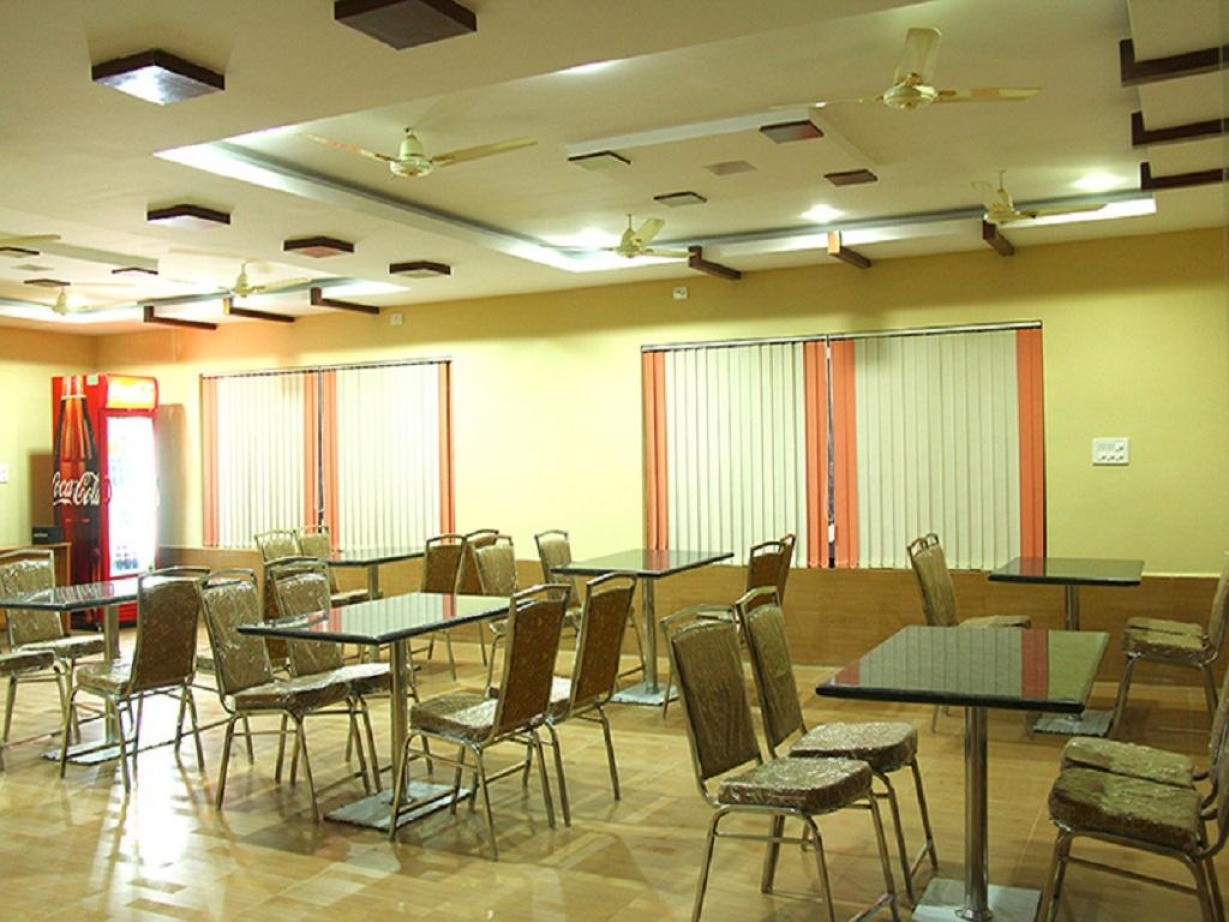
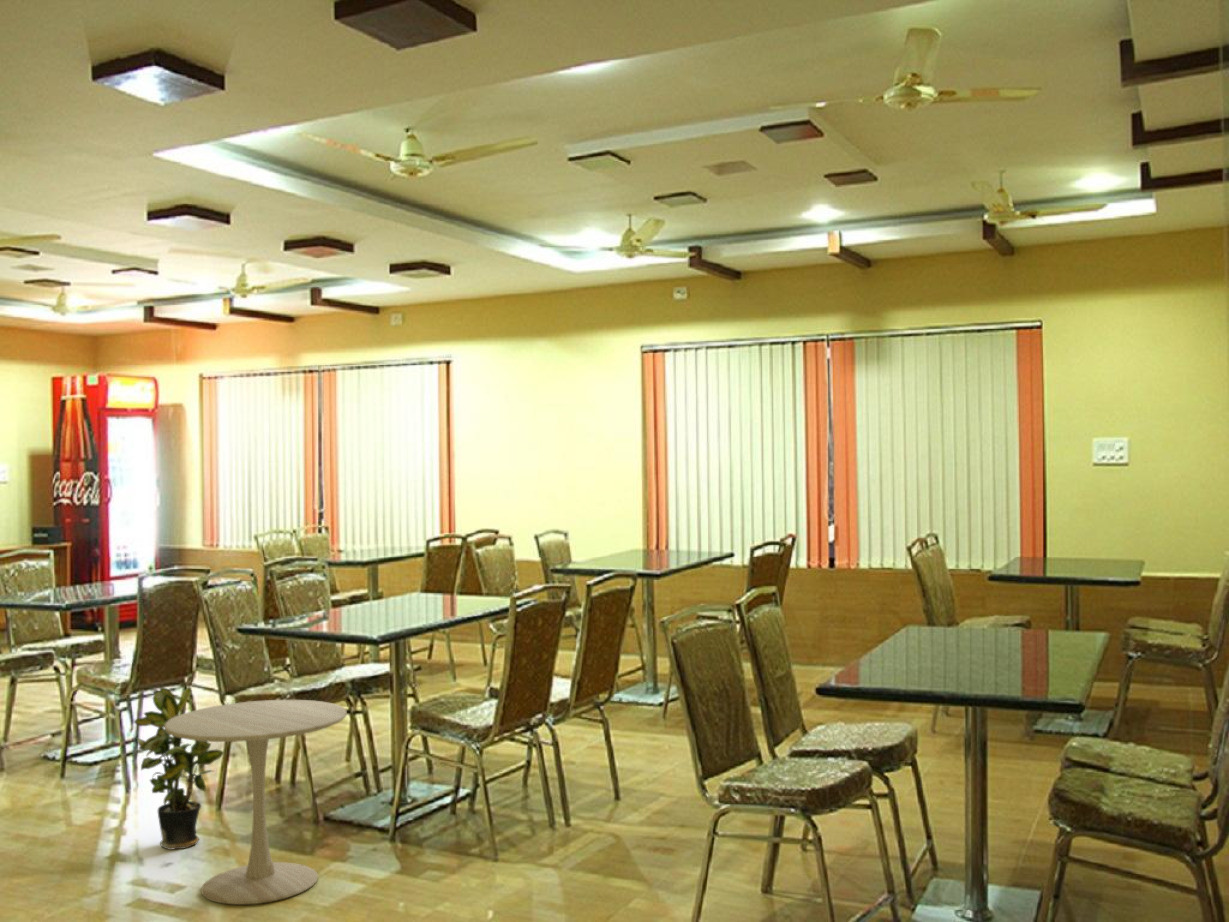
+ potted plant [133,684,225,851]
+ side table [164,699,348,906]
